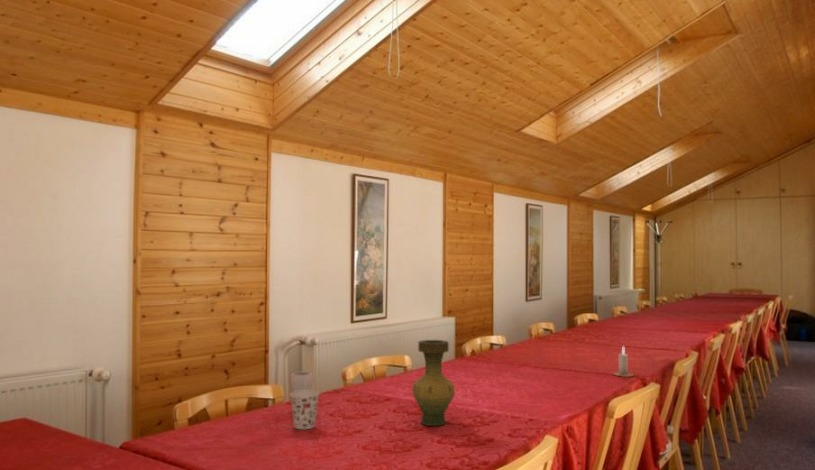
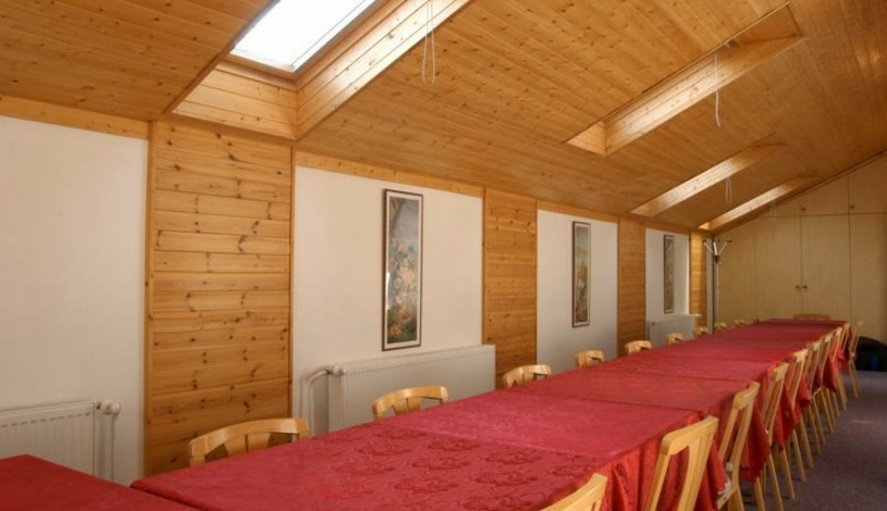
- vase [411,339,456,427]
- drinking glass [290,371,313,392]
- cup [289,390,320,430]
- candle [612,345,635,378]
